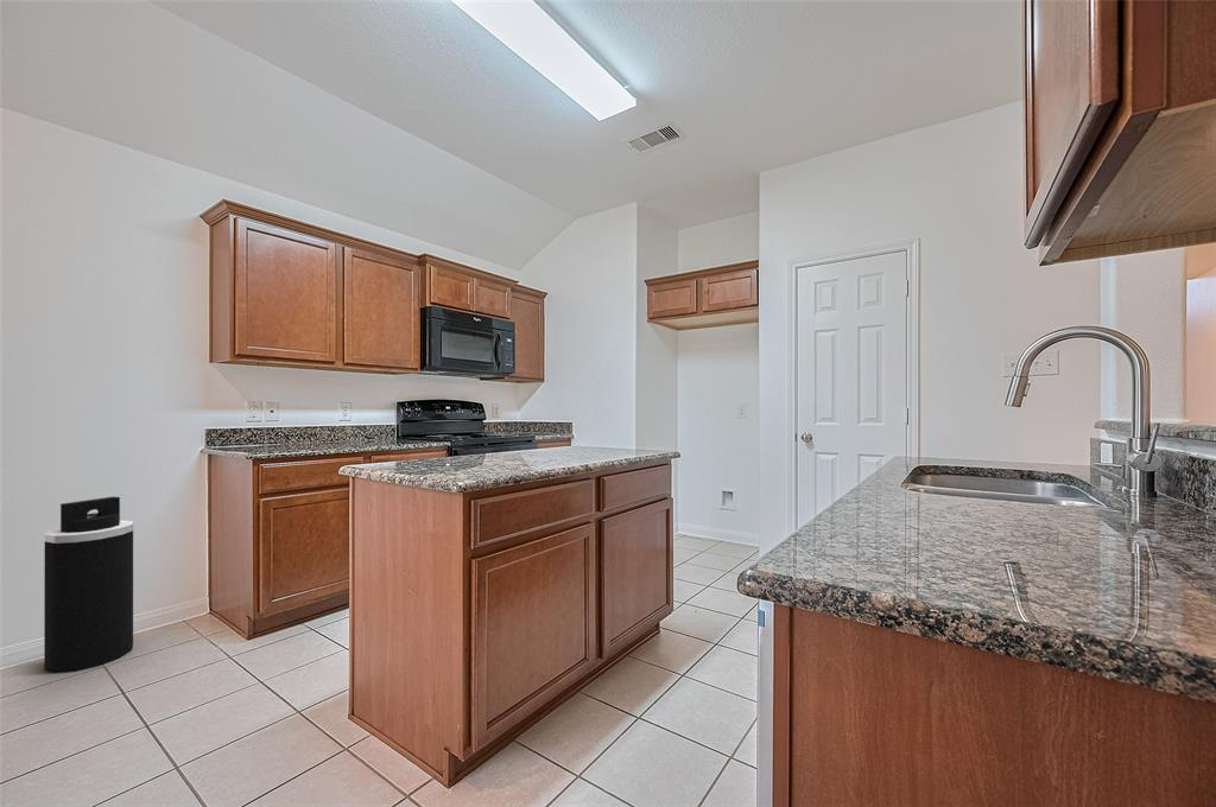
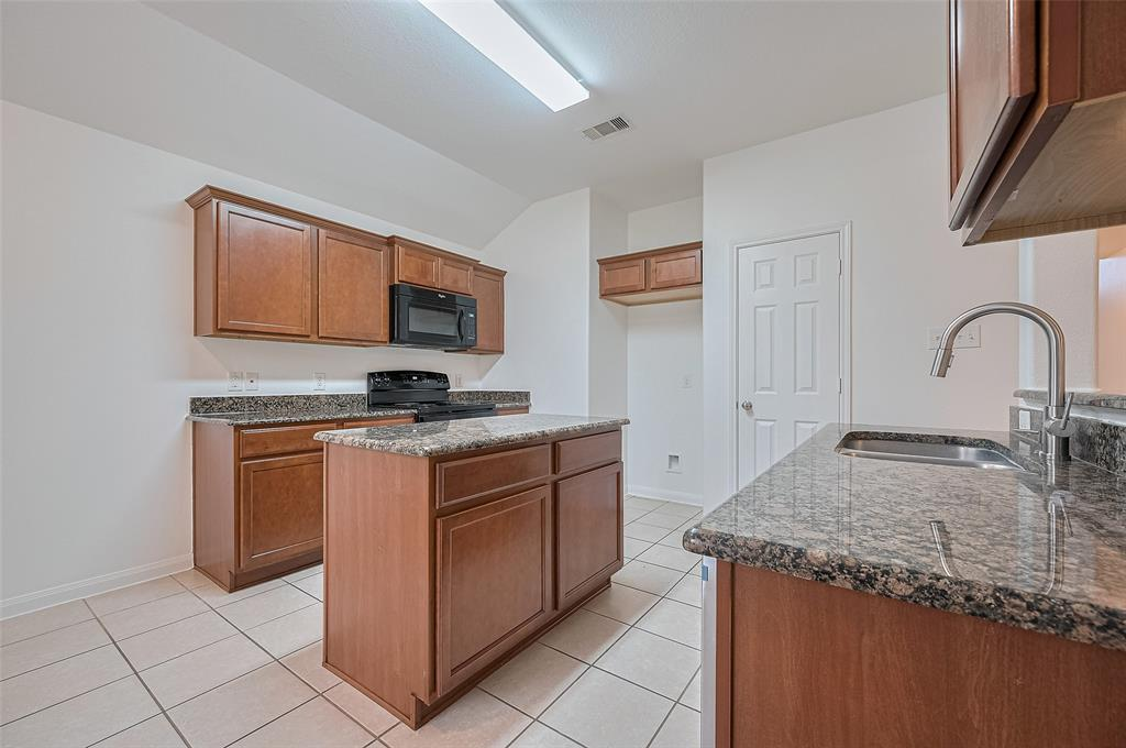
- trash can [43,495,134,675]
